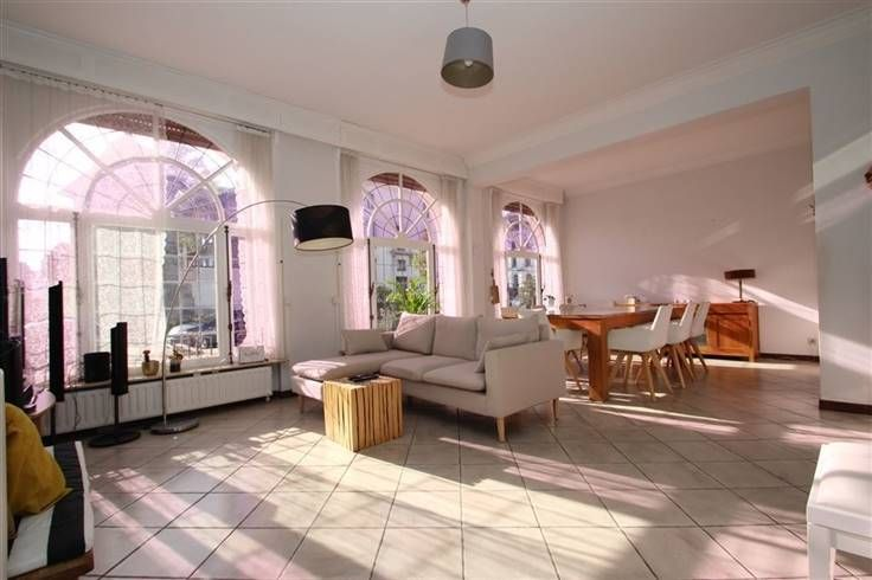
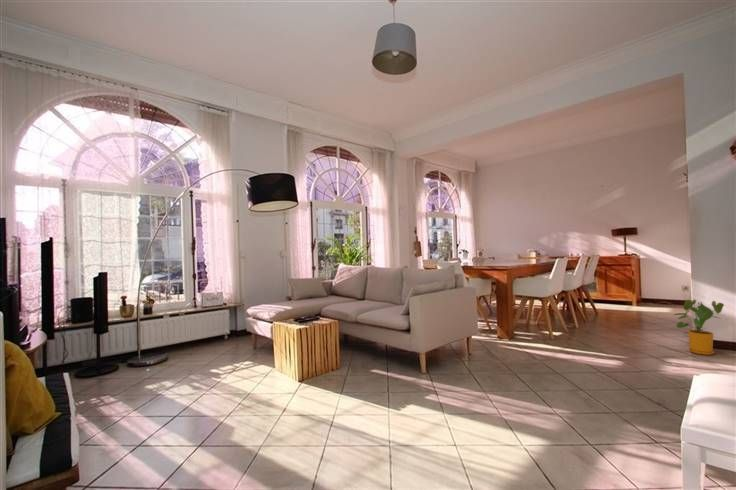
+ house plant [673,299,725,356]
